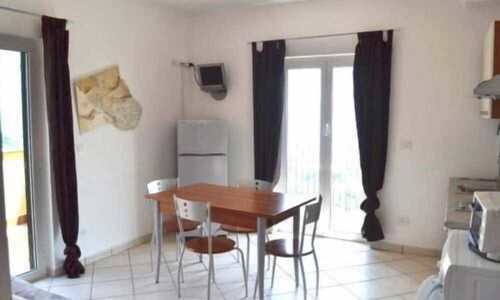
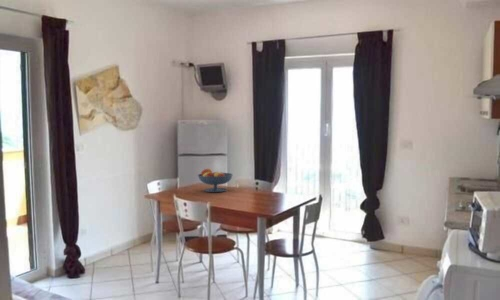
+ fruit bowl [197,167,234,193]
